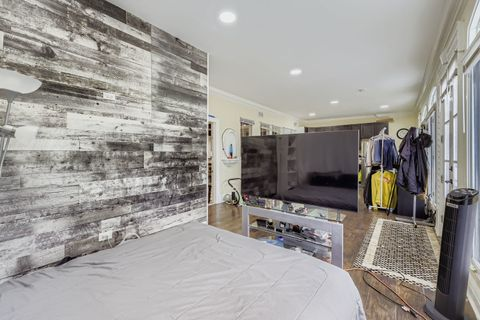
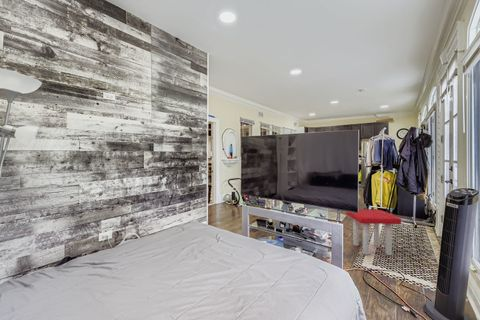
+ stool [345,209,402,256]
